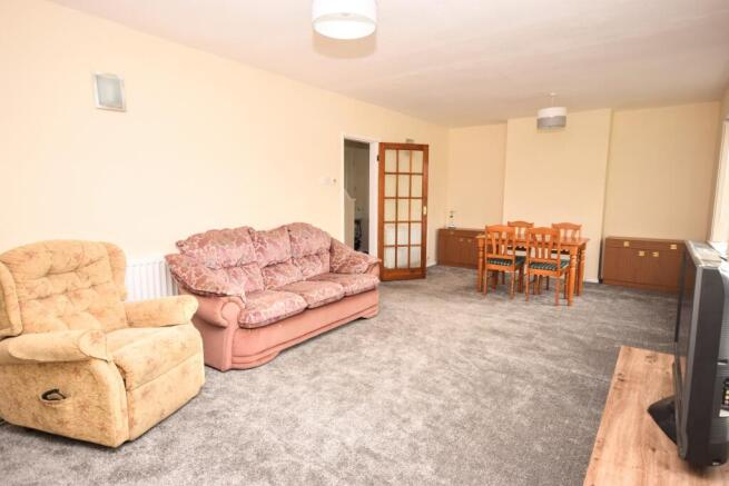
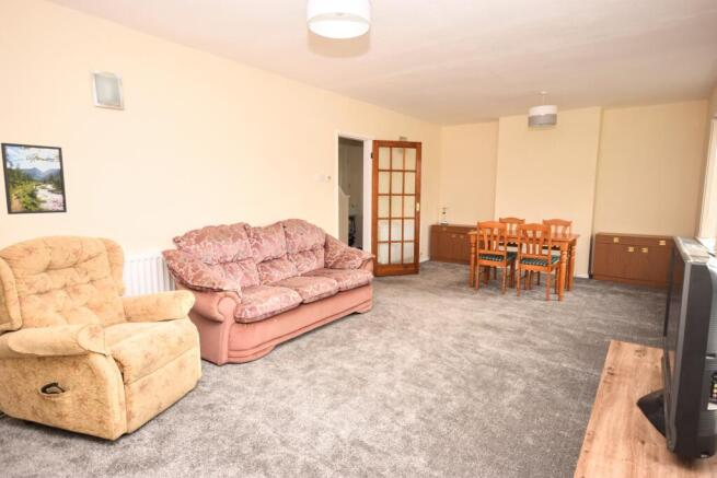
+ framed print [0,142,68,215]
